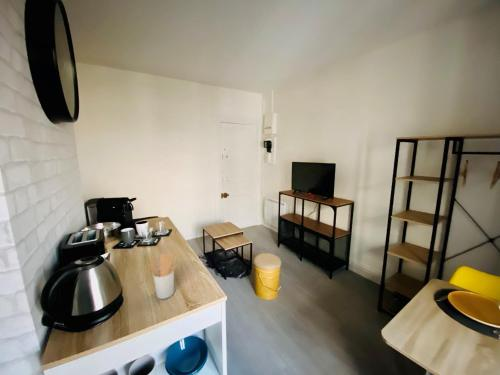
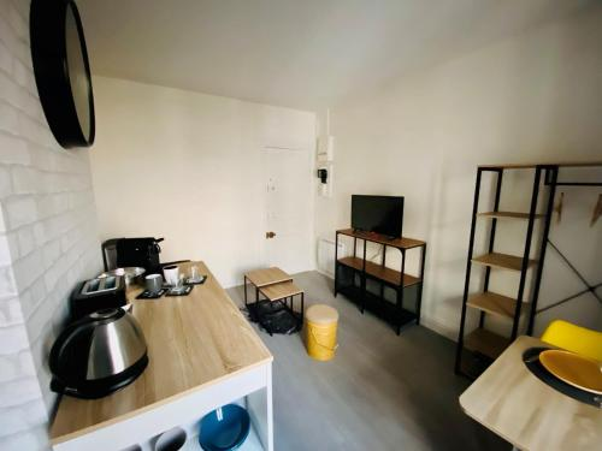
- utensil holder [148,252,179,300]
